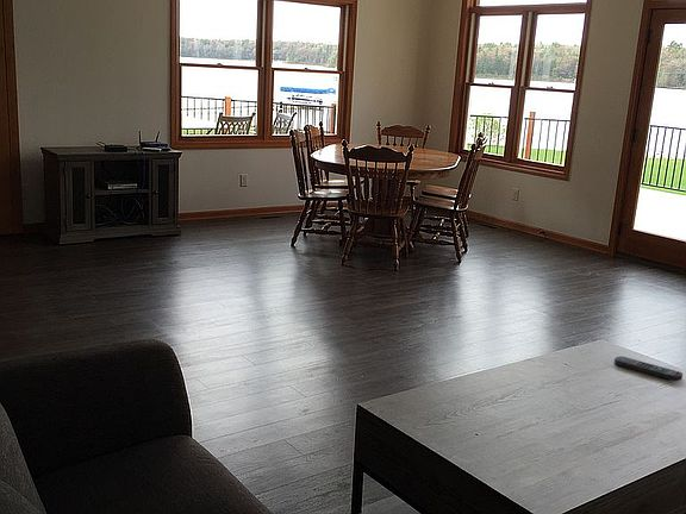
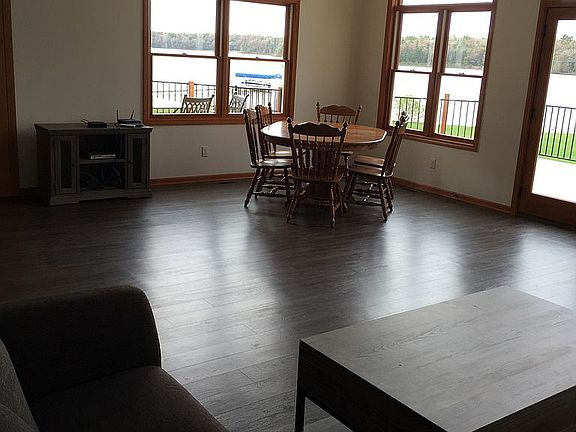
- remote control [613,355,684,382]
